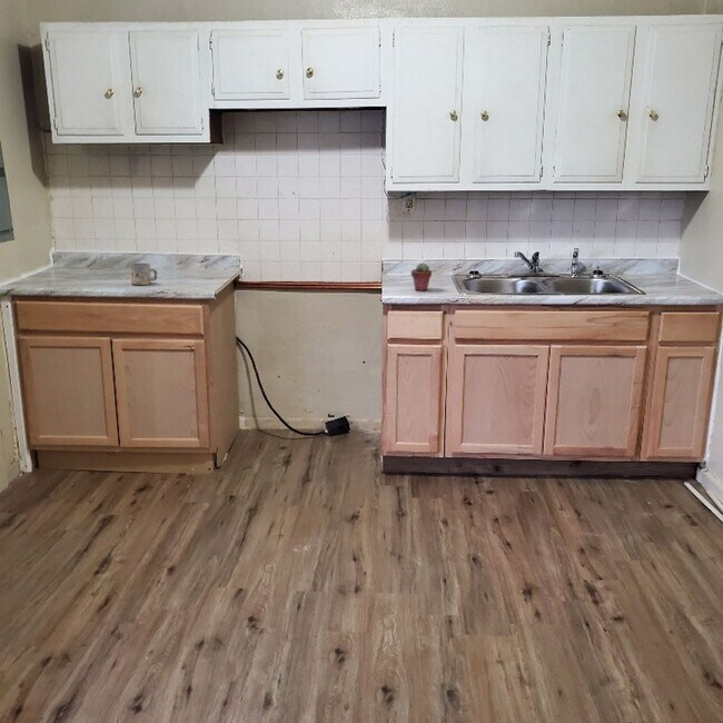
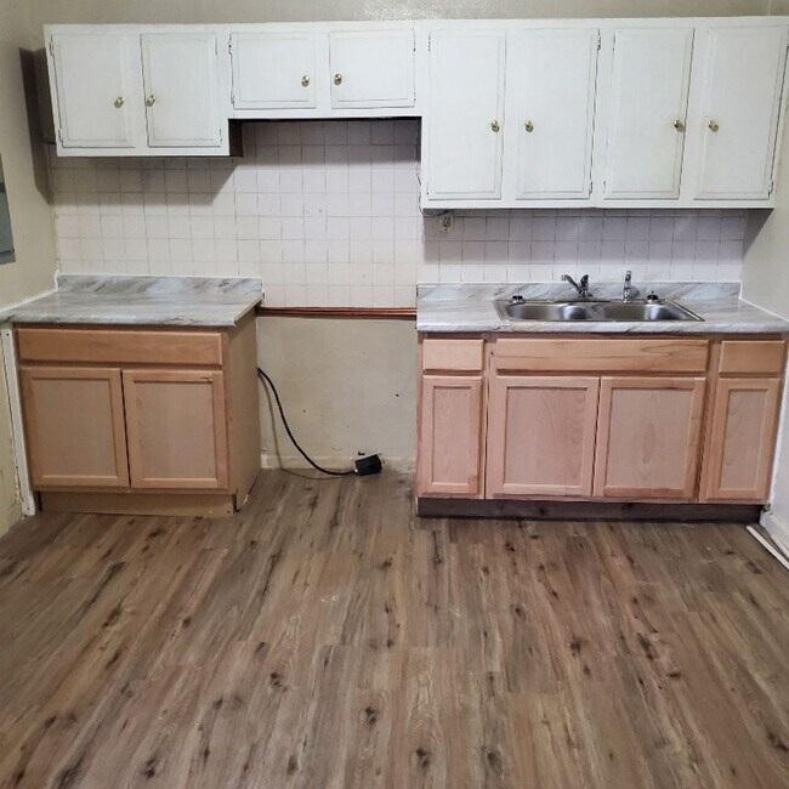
- mug [129,263,159,286]
- potted succulent [410,261,433,291]
